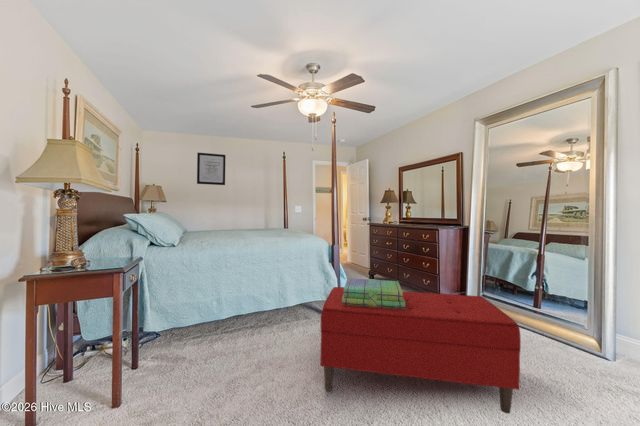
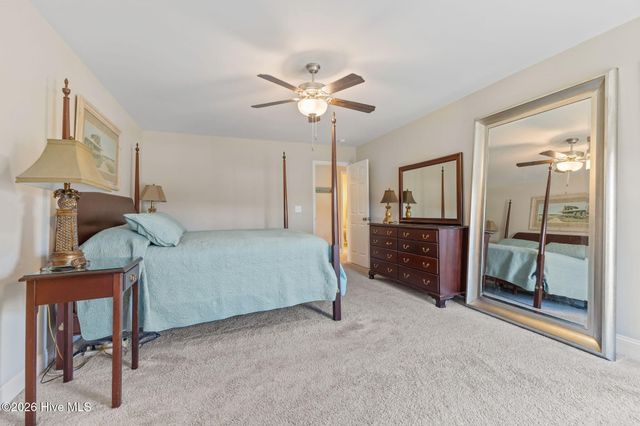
- bench [320,286,522,415]
- stack of books [342,277,405,309]
- wall art [196,152,226,186]
